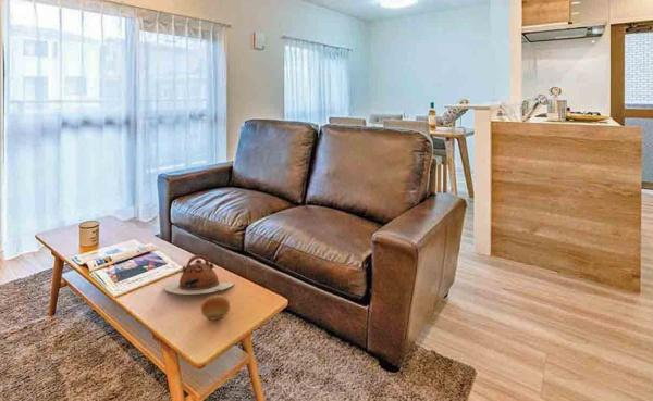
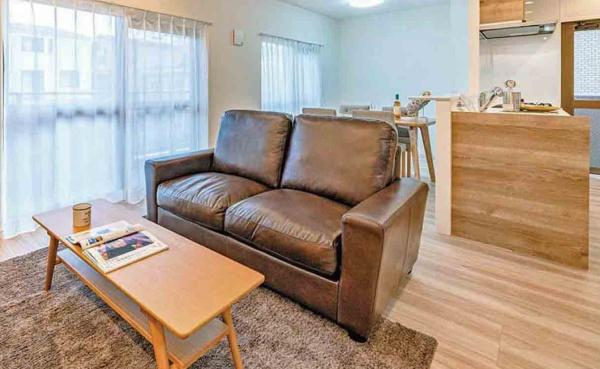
- teapot [163,254,235,296]
- fruit [200,293,231,321]
